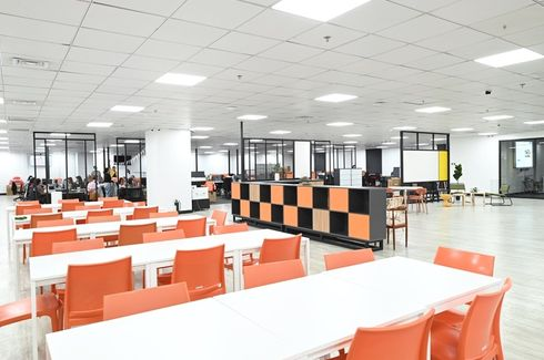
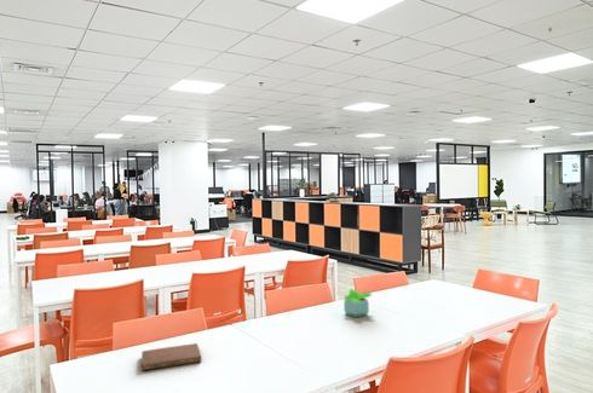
+ notebook [140,342,202,372]
+ potted plant [342,288,372,319]
